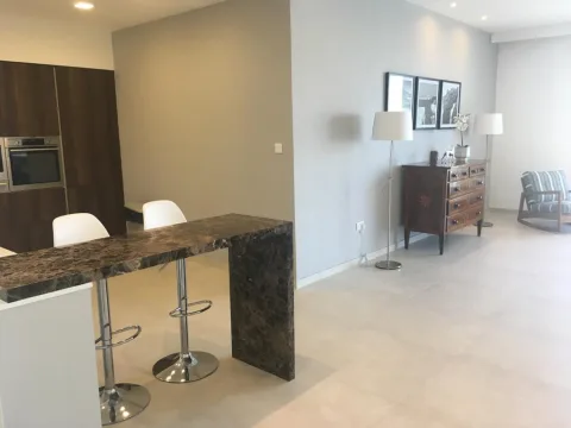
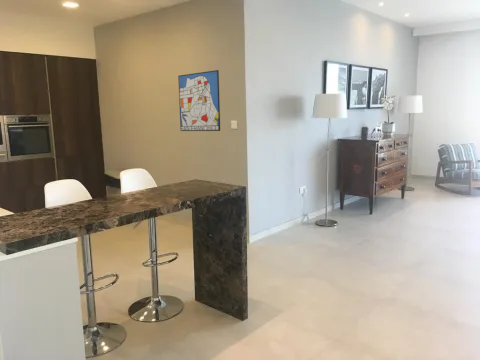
+ wall art [177,69,221,132]
